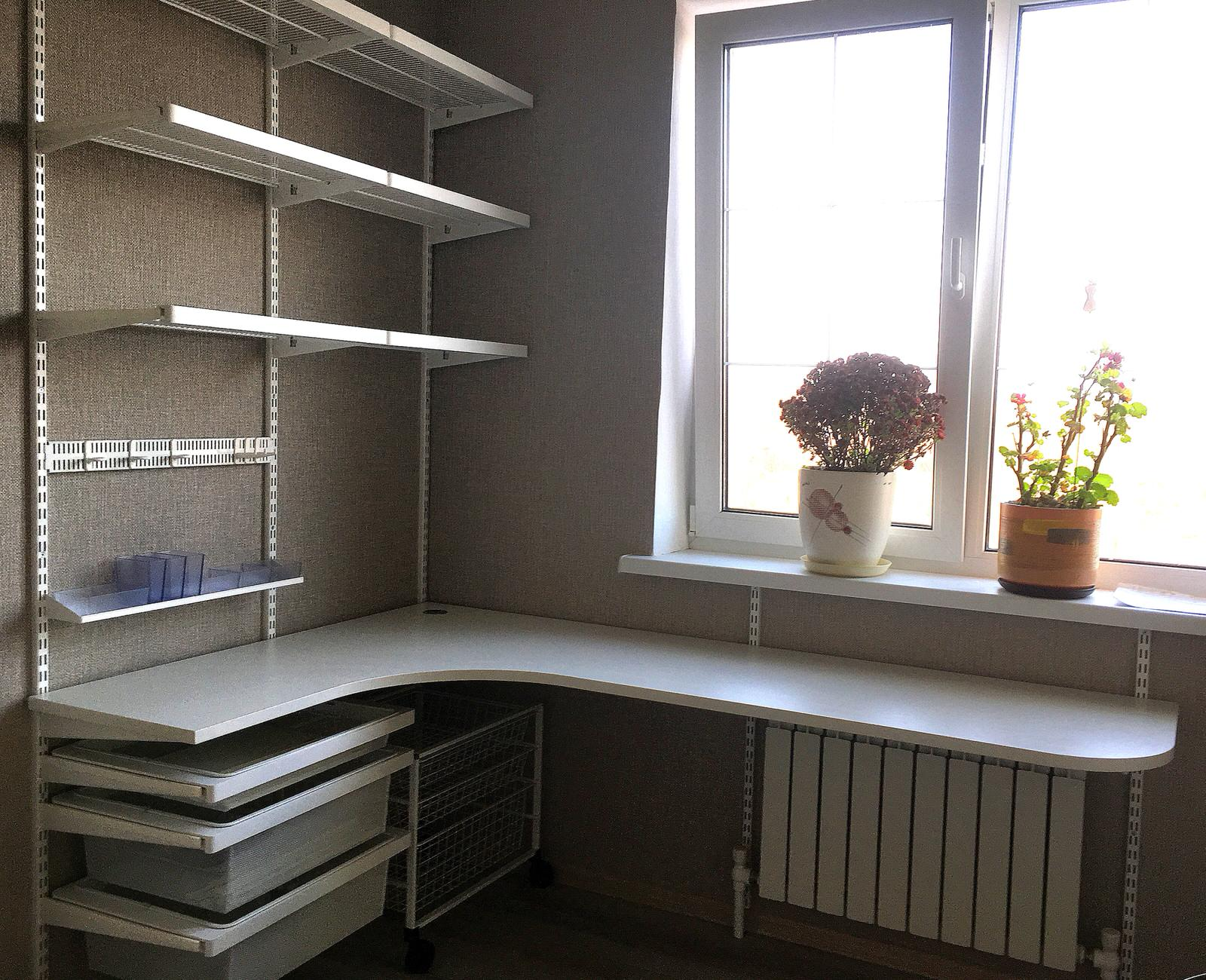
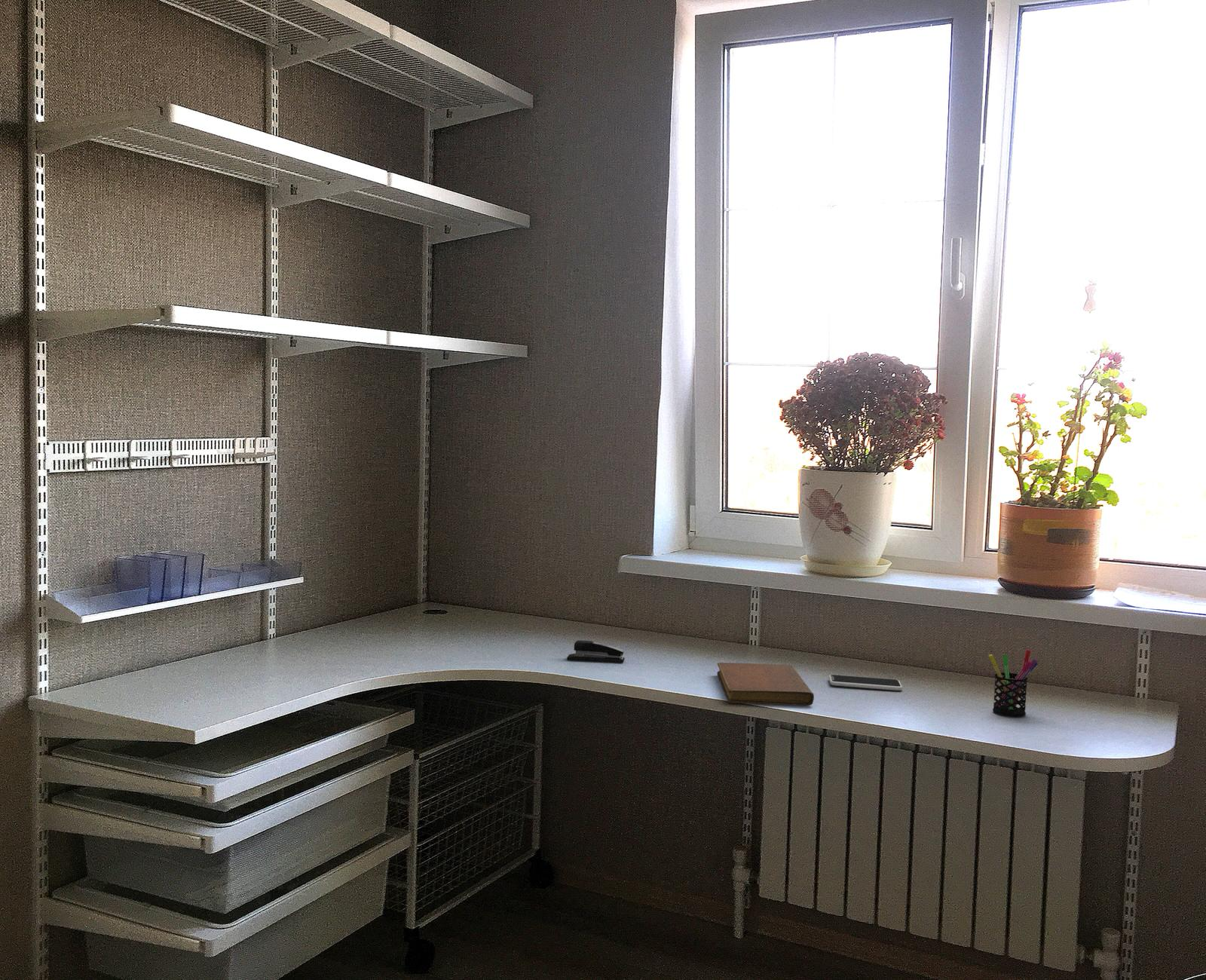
+ stapler [566,639,626,663]
+ pen holder [988,649,1039,718]
+ smartphone [828,674,903,691]
+ notebook [716,662,815,706]
